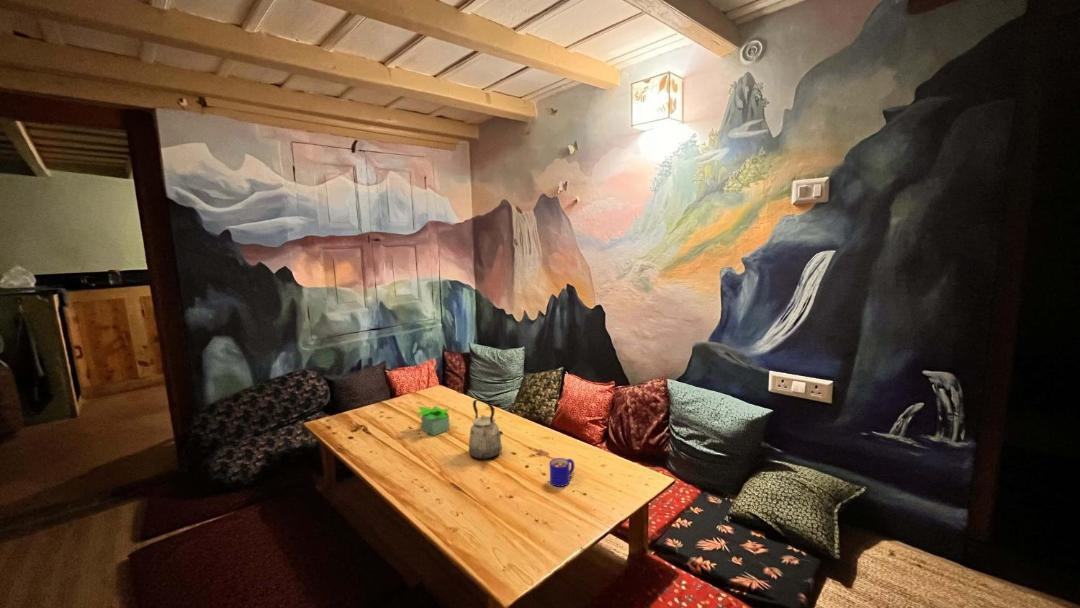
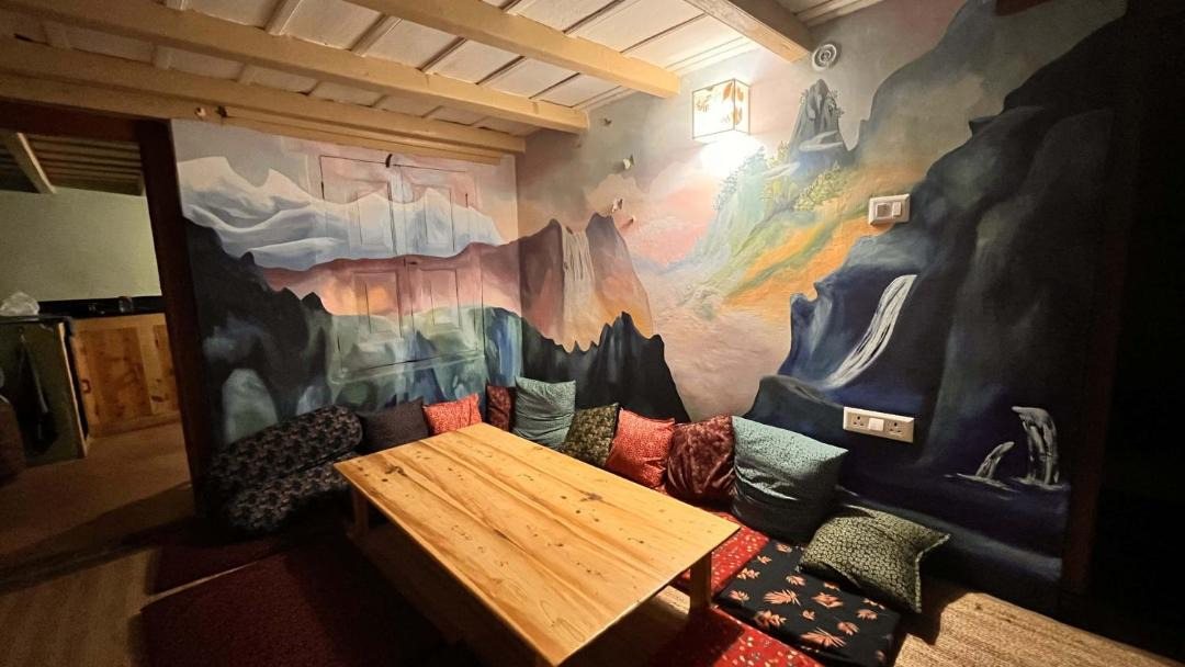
- kettle [468,398,504,460]
- potted plant [416,405,451,437]
- mug [548,457,575,488]
